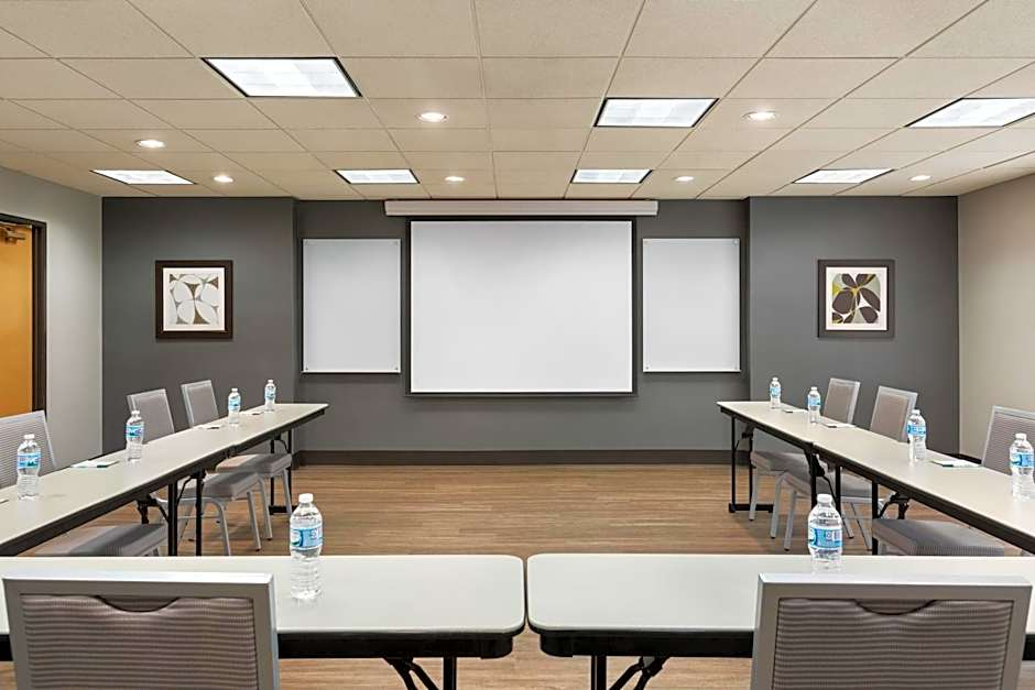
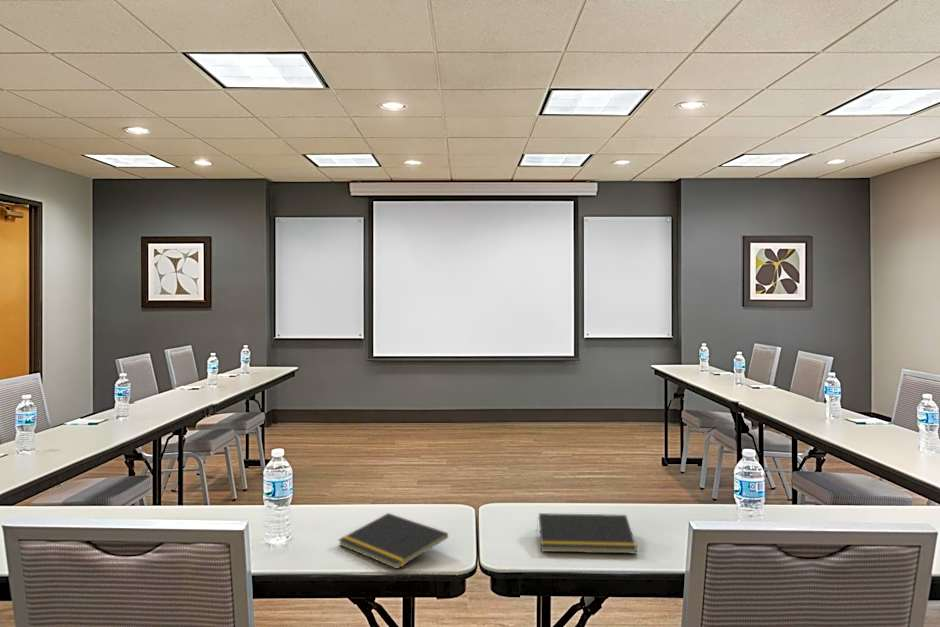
+ notepad [338,512,449,570]
+ notepad [535,512,638,555]
